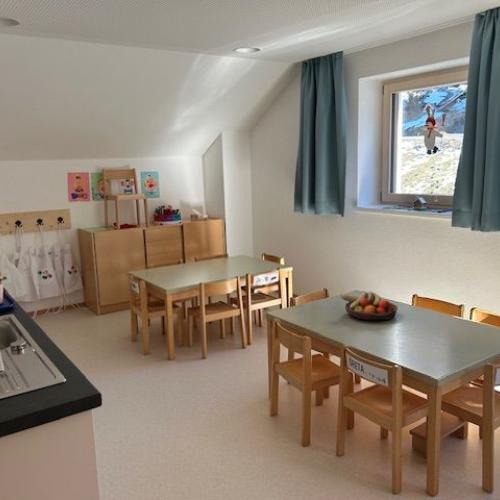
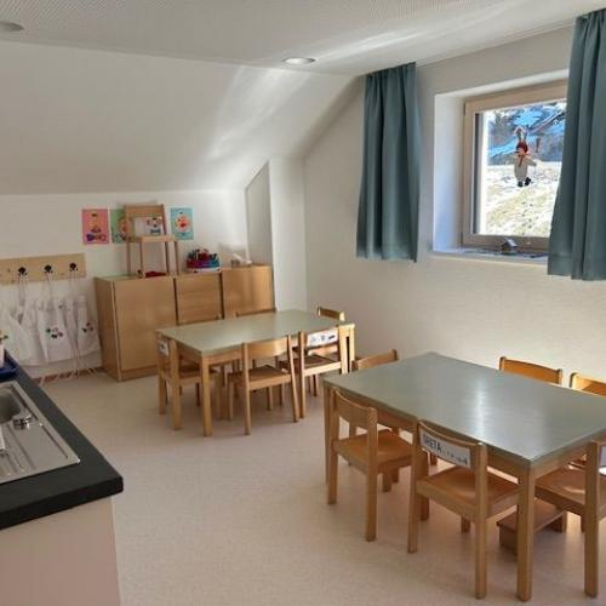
- fruit bowl [340,290,399,321]
